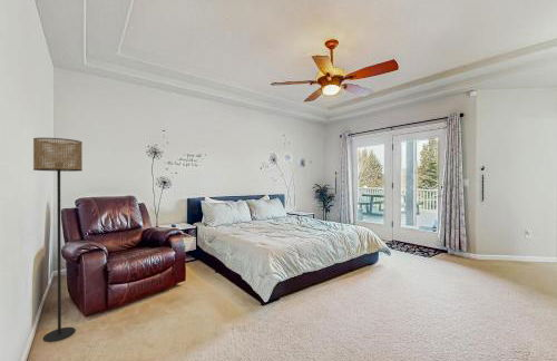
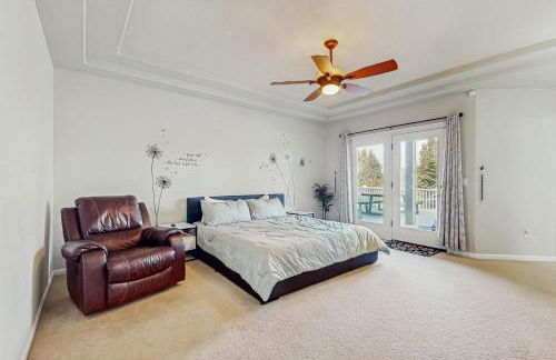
- floor lamp [32,137,84,343]
